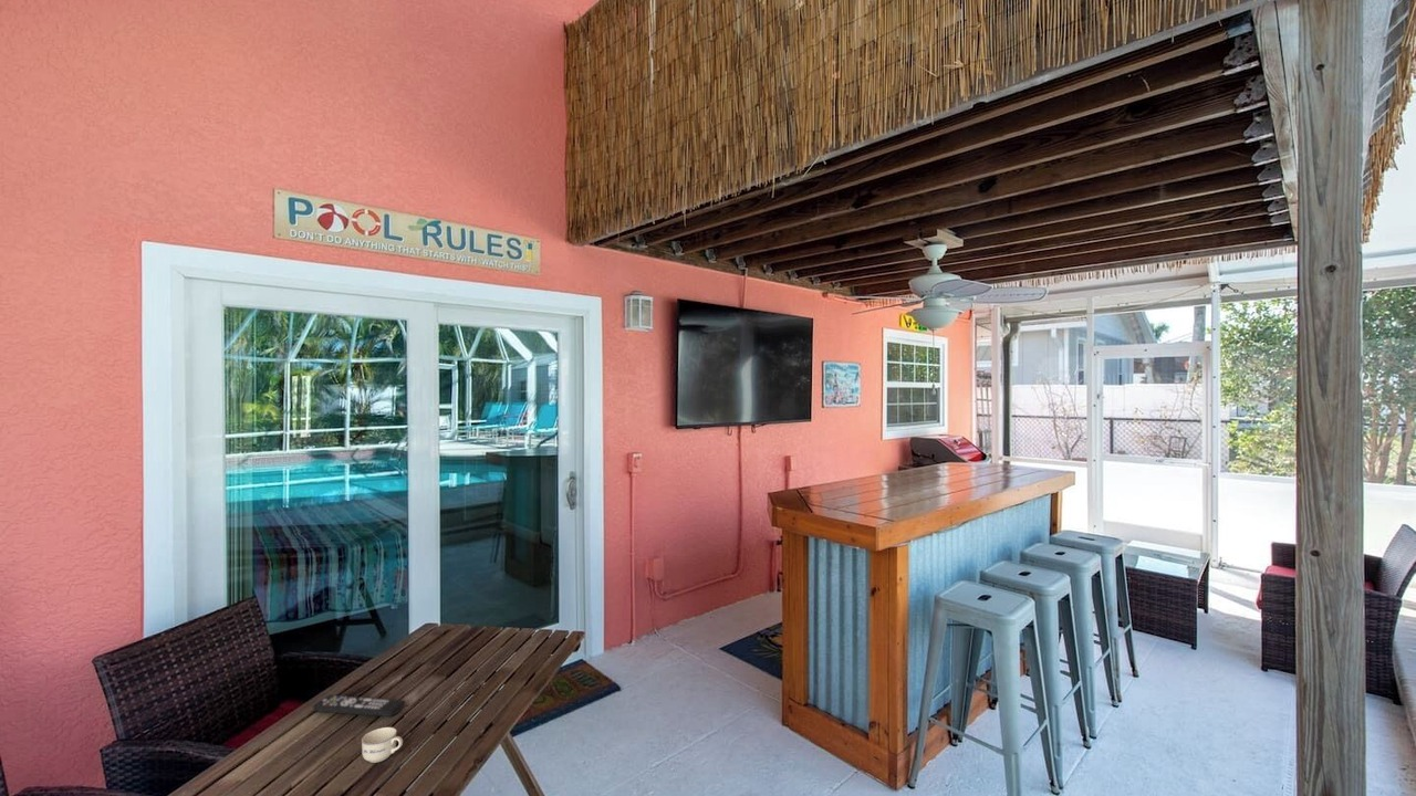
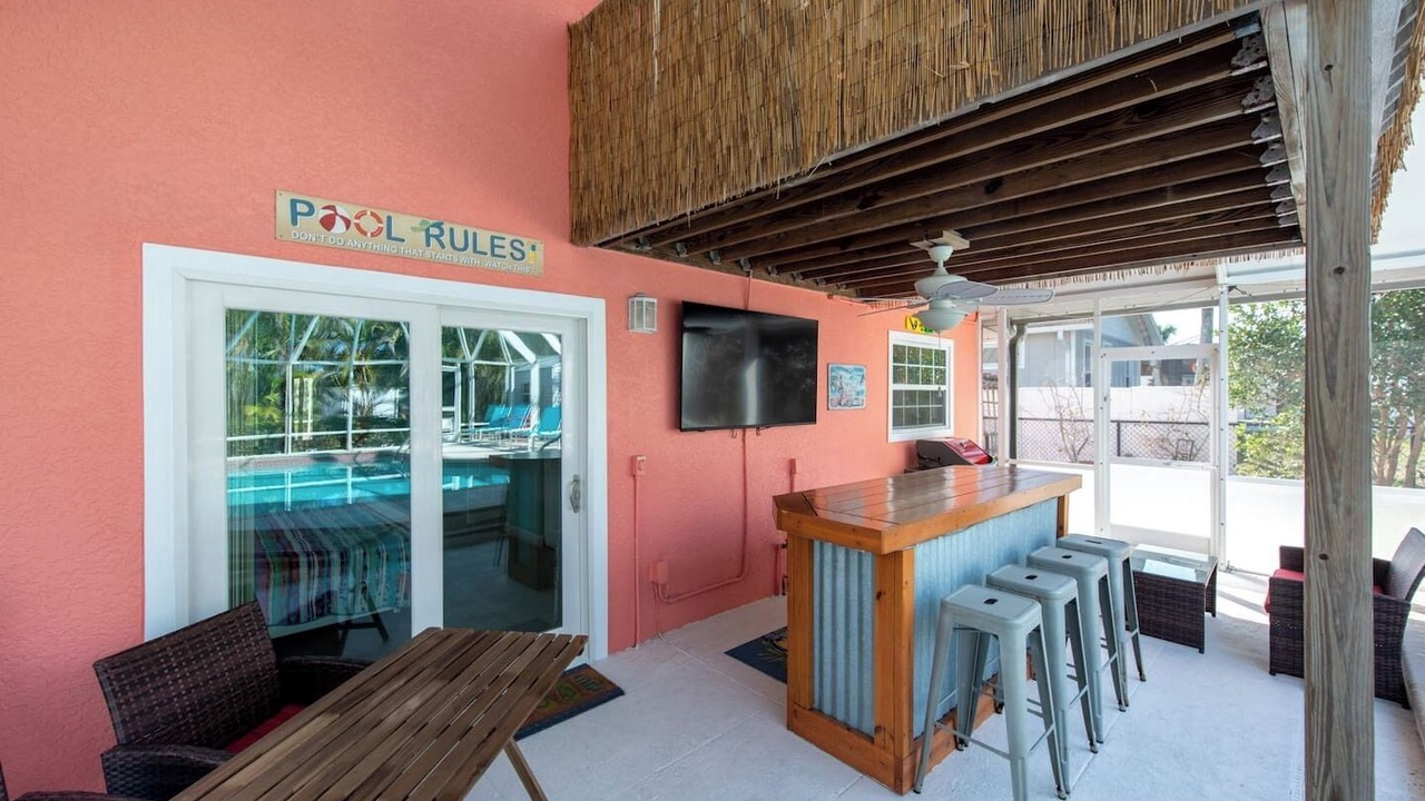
- remote control [312,694,405,718]
- cup [361,726,404,764]
